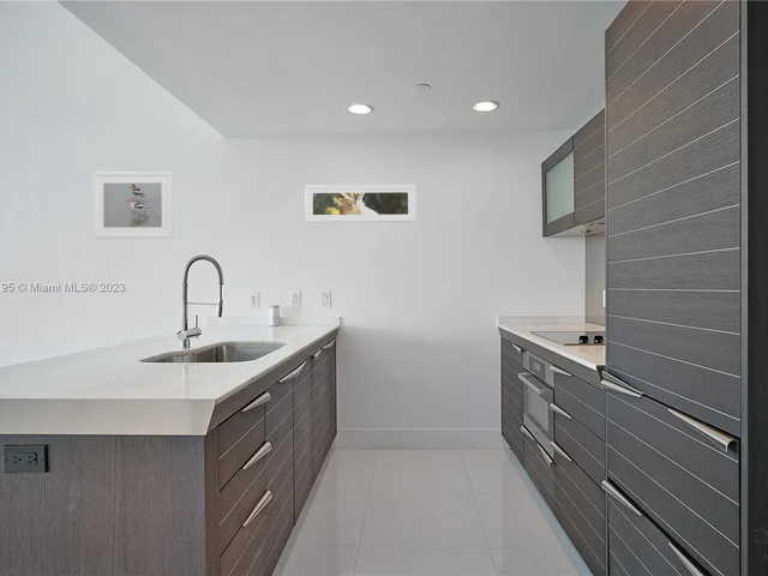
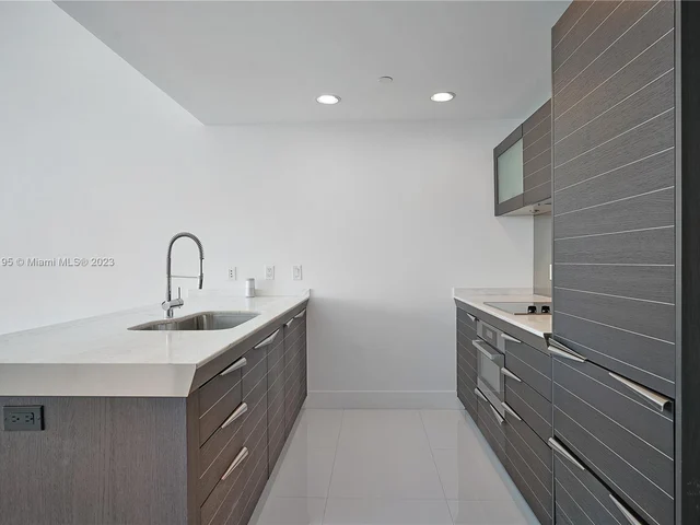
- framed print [91,170,175,240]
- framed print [304,184,416,223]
